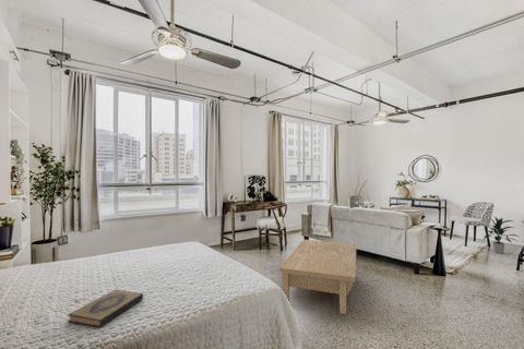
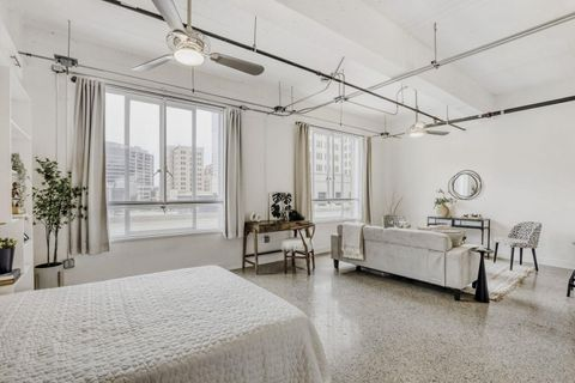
- coffee table [278,239,357,316]
- indoor plant [483,215,520,254]
- hardback book [67,289,144,328]
